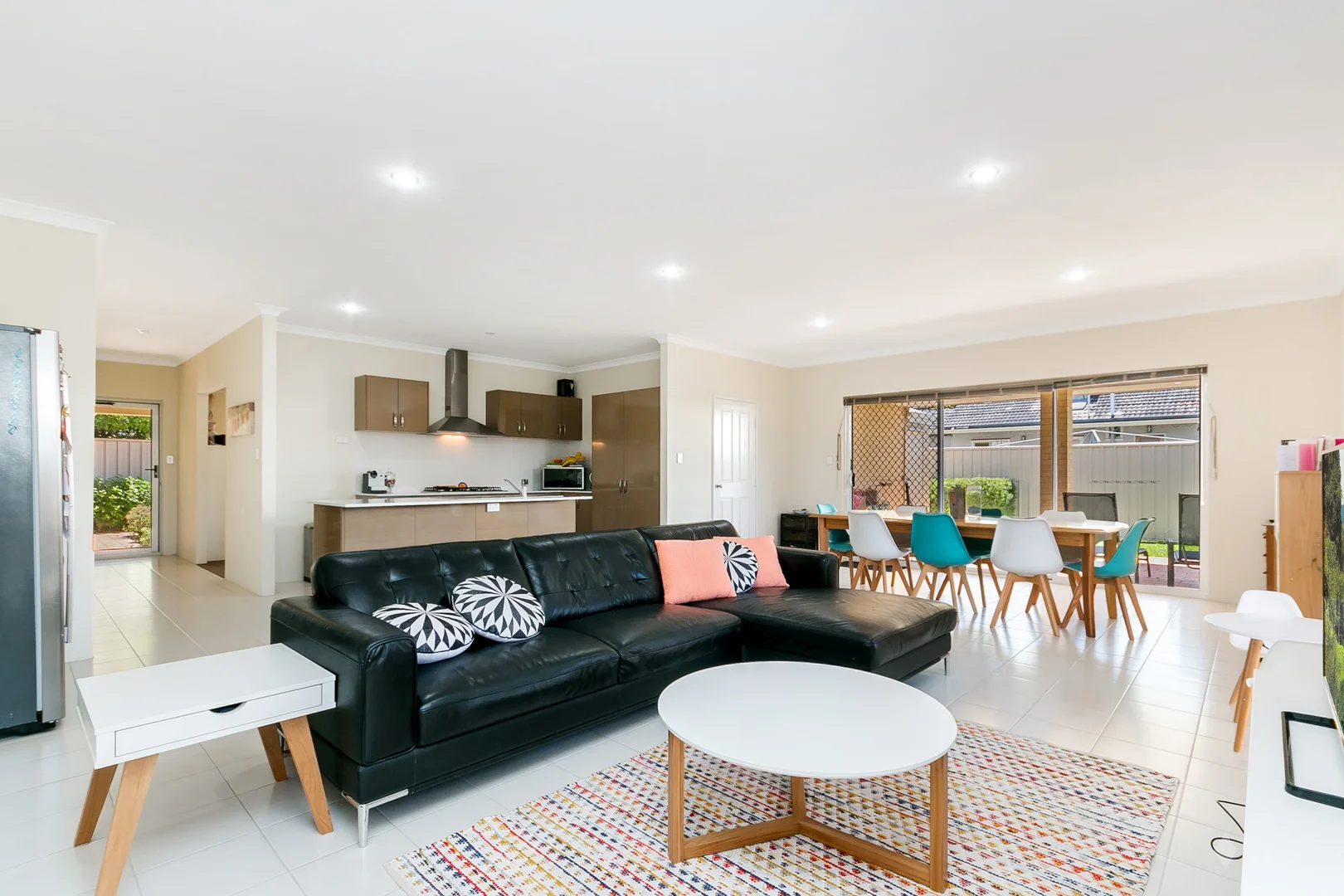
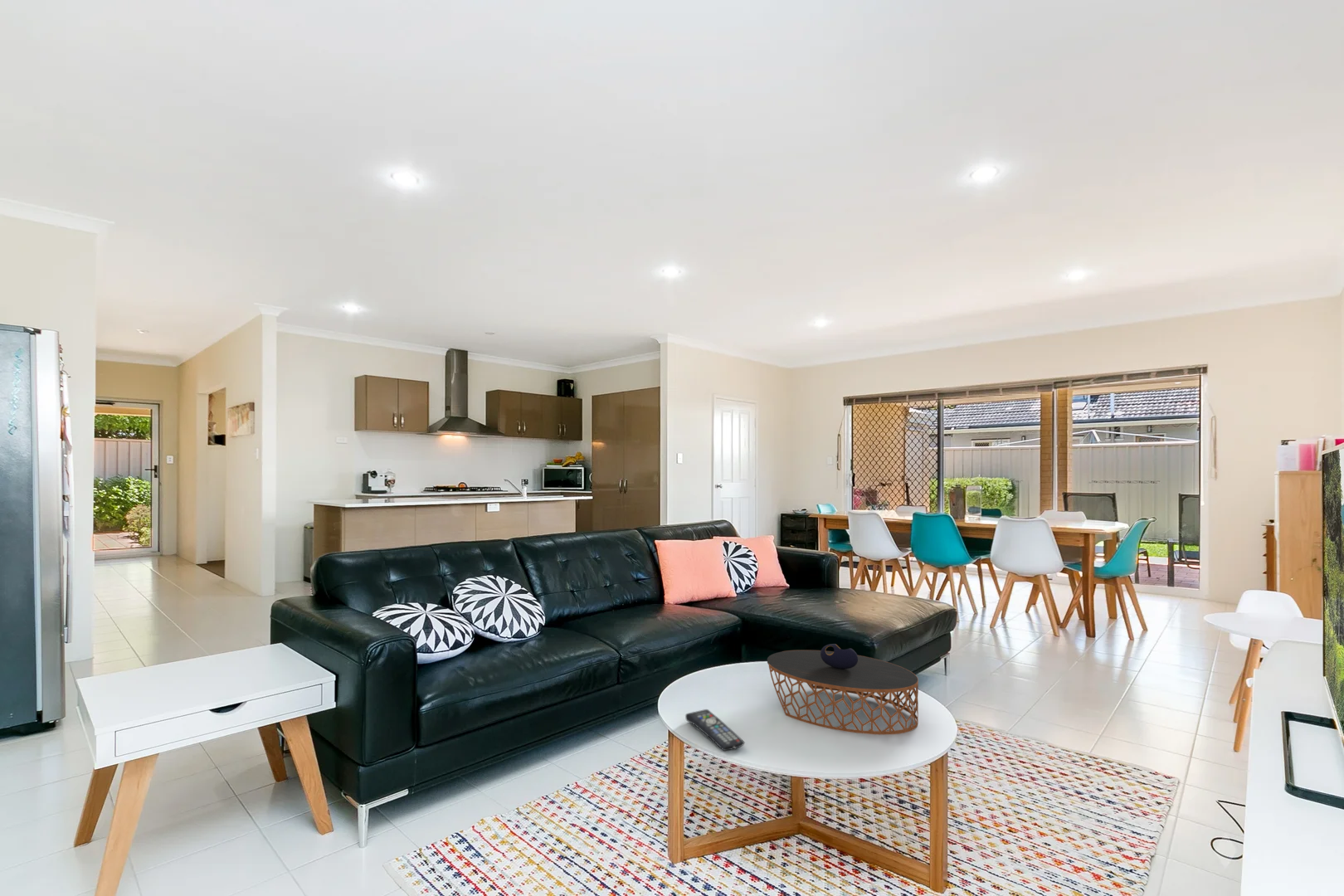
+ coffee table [767,643,919,735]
+ remote control [684,709,745,752]
